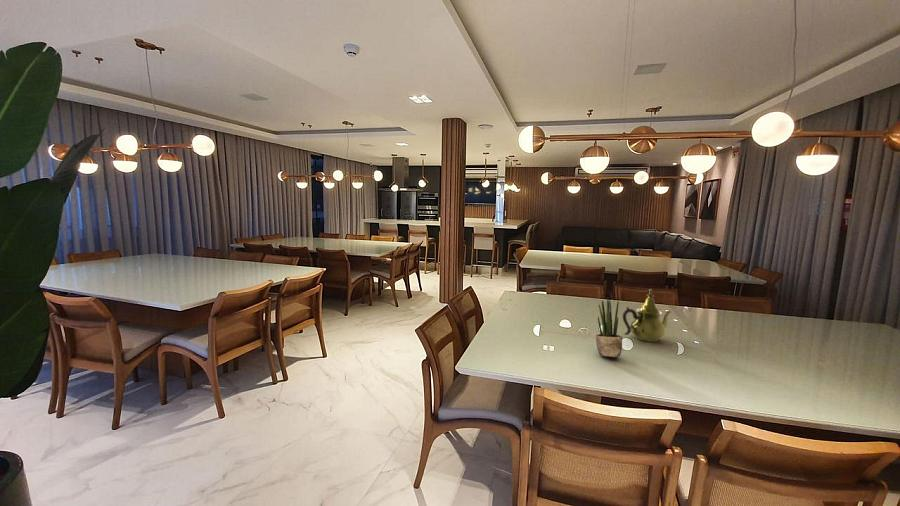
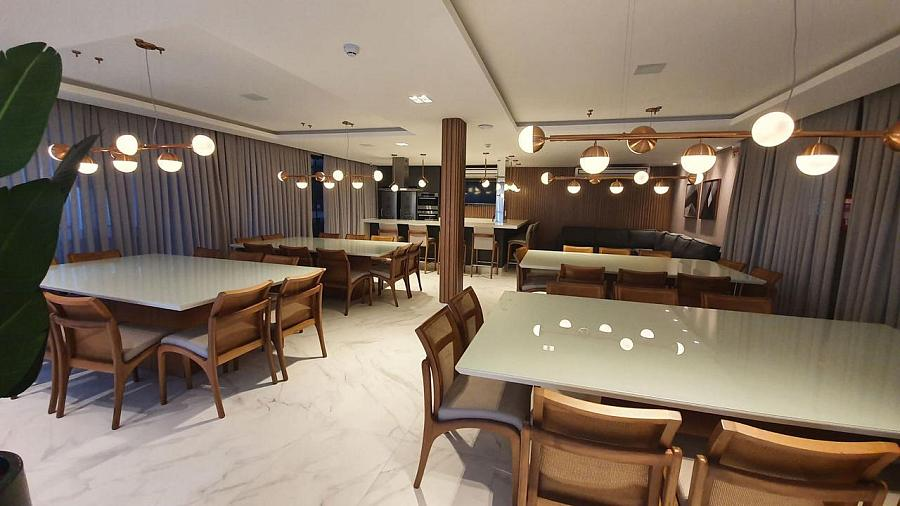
- teapot [622,288,673,343]
- potted plant [595,296,623,358]
